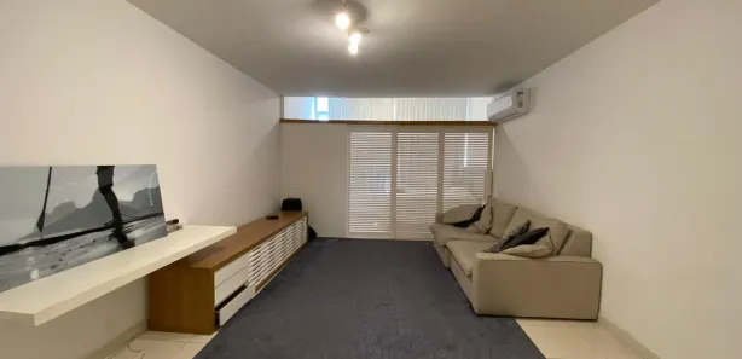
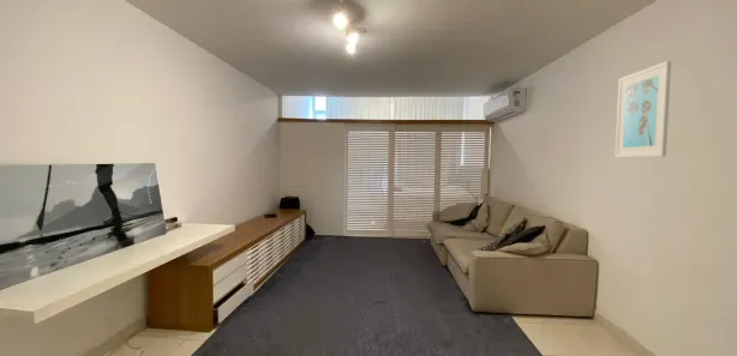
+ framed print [615,60,672,159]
